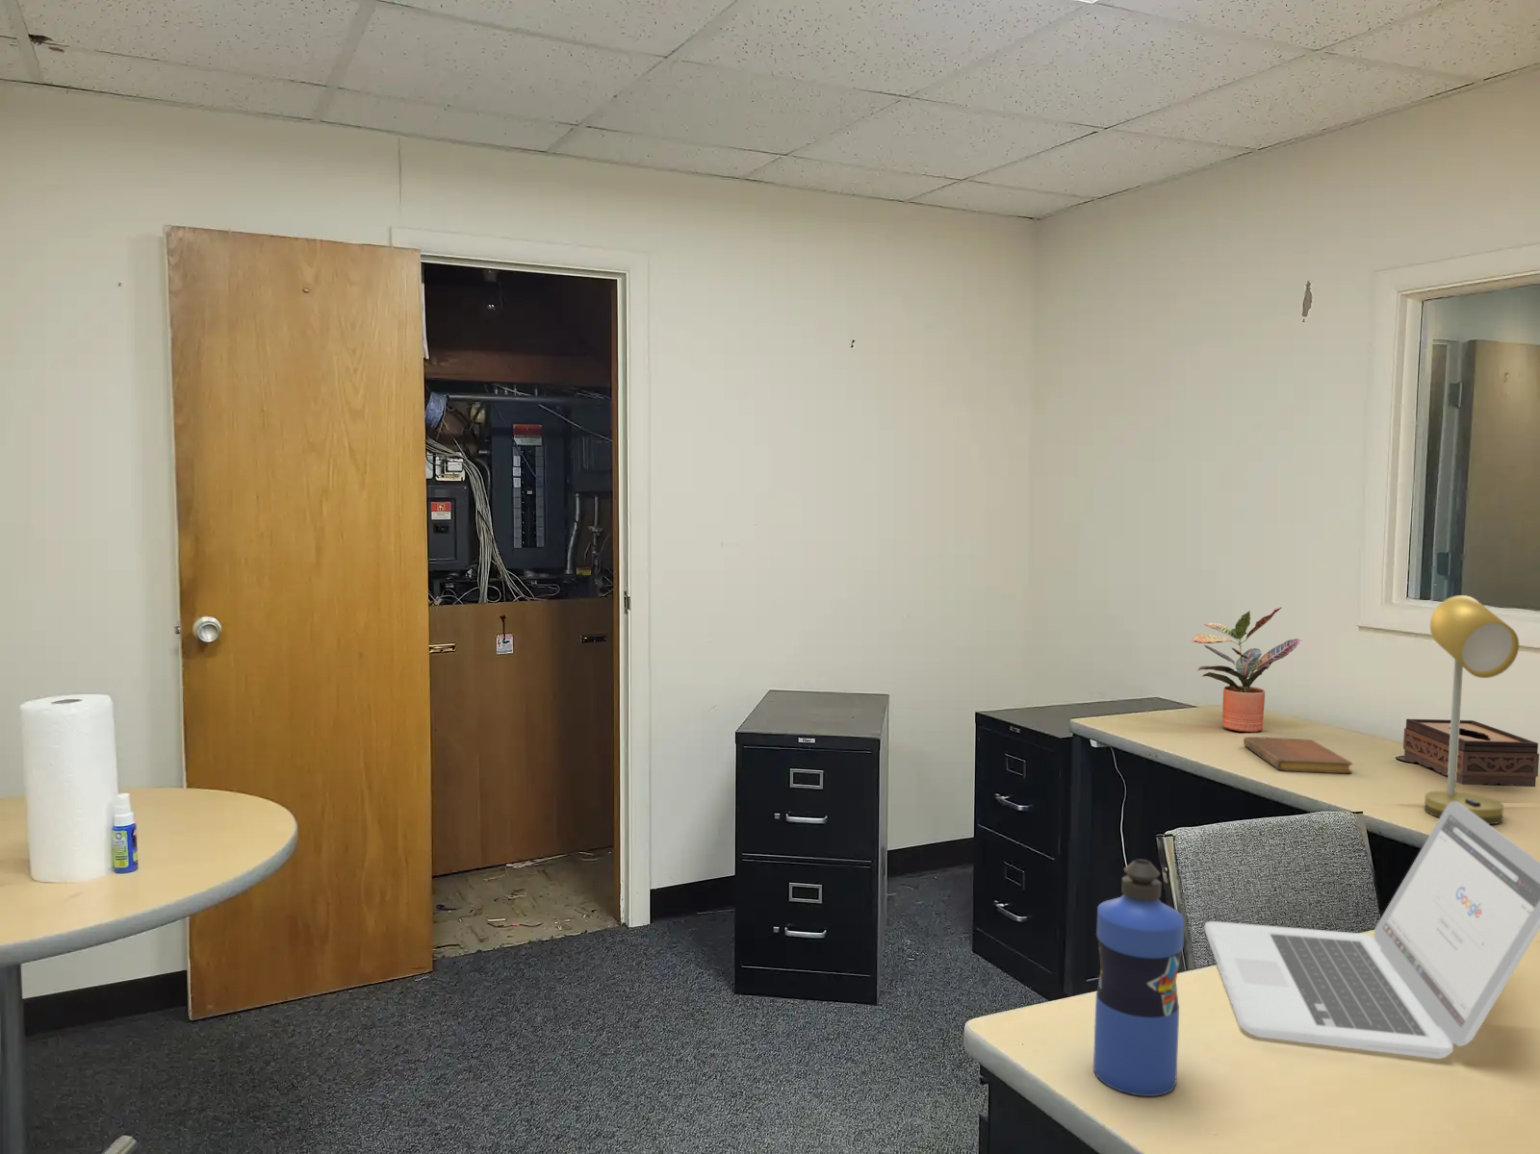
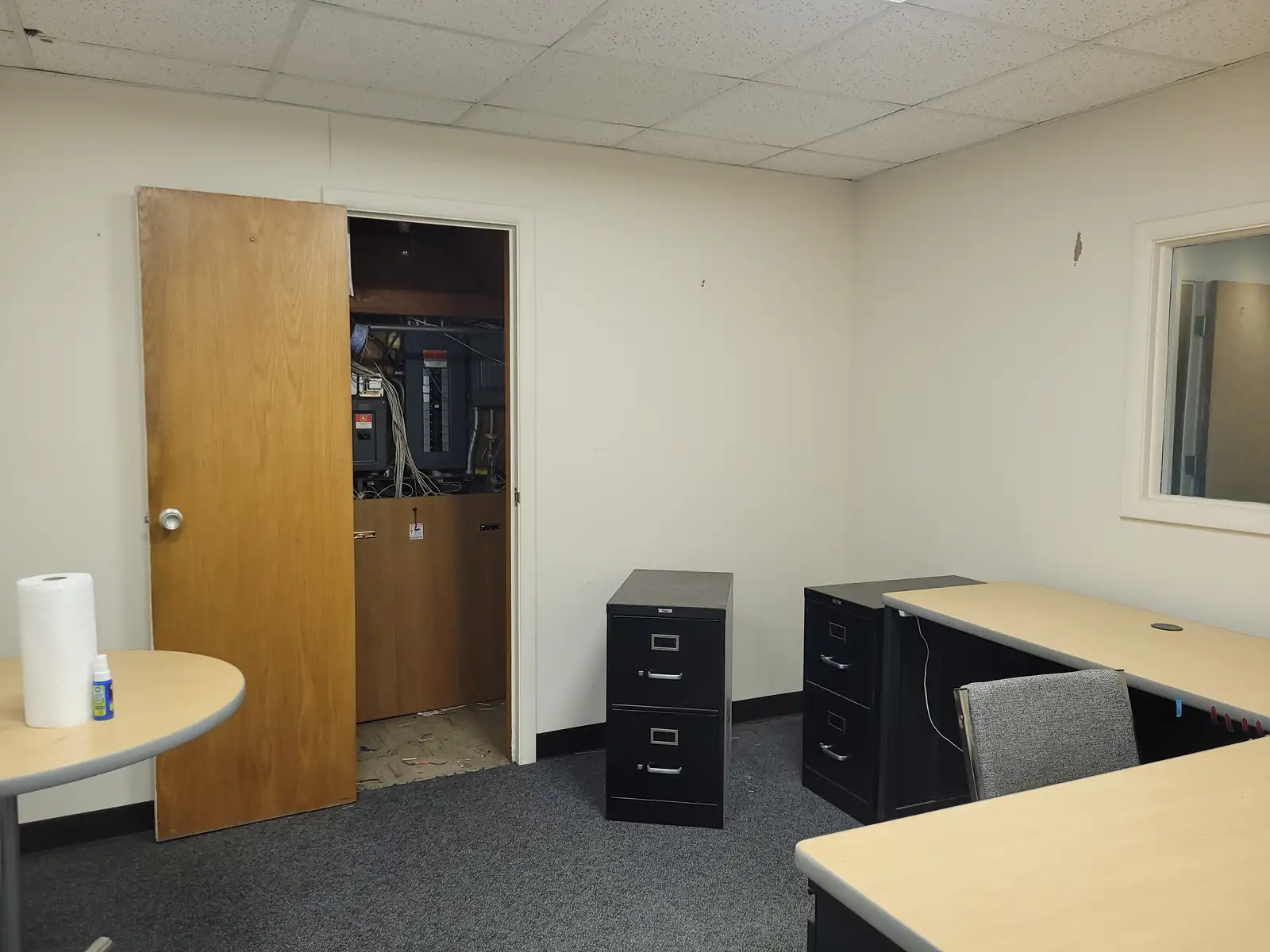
- notebook [1243,736,1353,775]
- desk lamp [1424,594,1519,825]
- laptop [1203,801,1540,1059]
- tissue box [1402,719,1540,788]
- potted plant [1191,606,1302,733]
- water bottle [1093,858,1185,1097]
